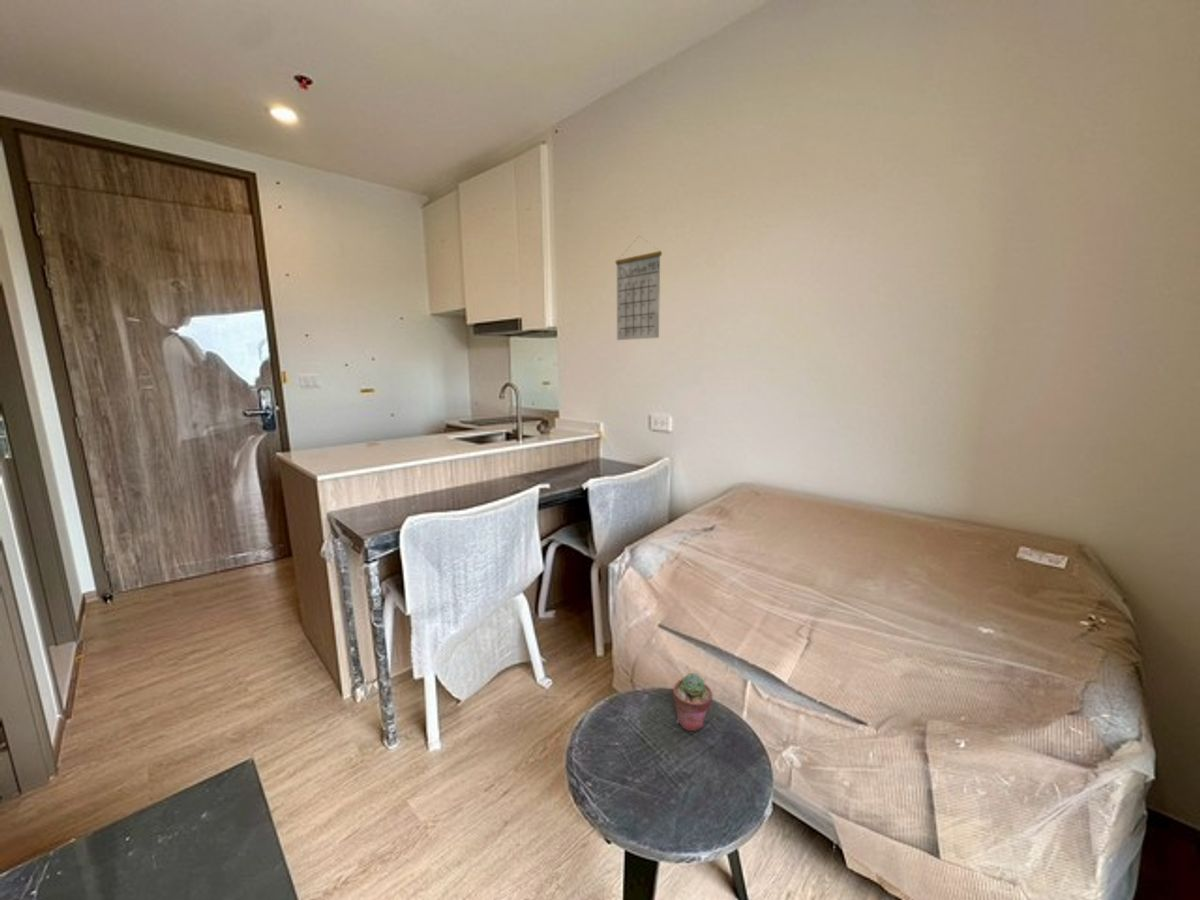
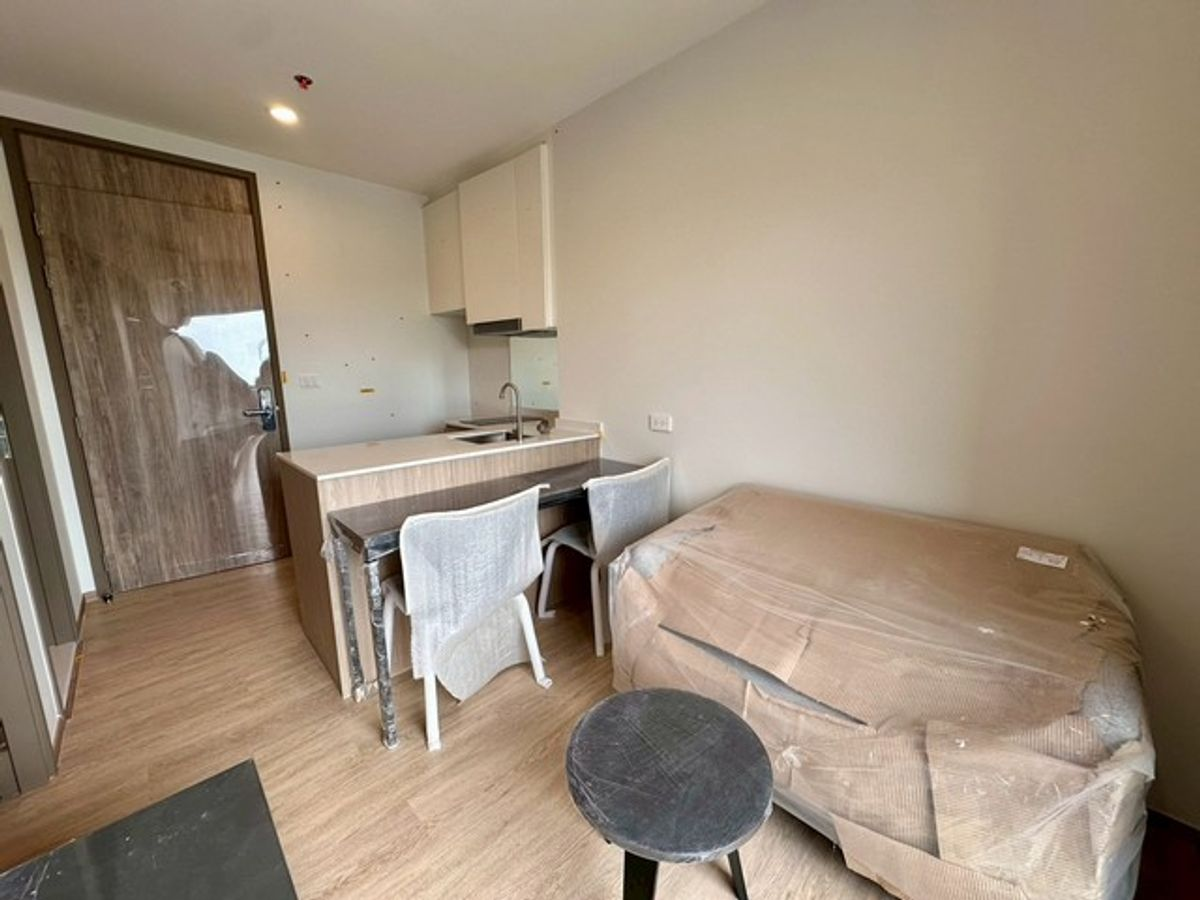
- calendar [614,235,663,341]
- potted succulent [672,672,714,732]
